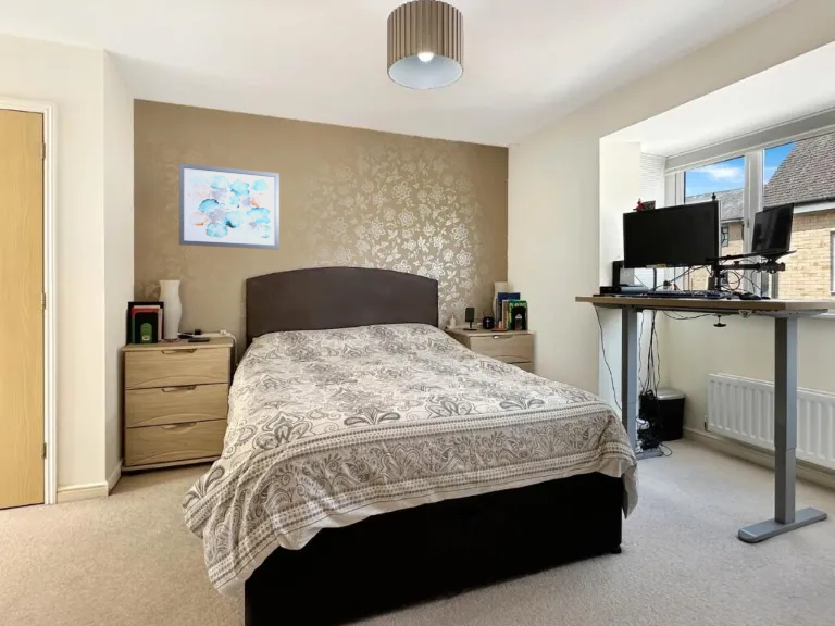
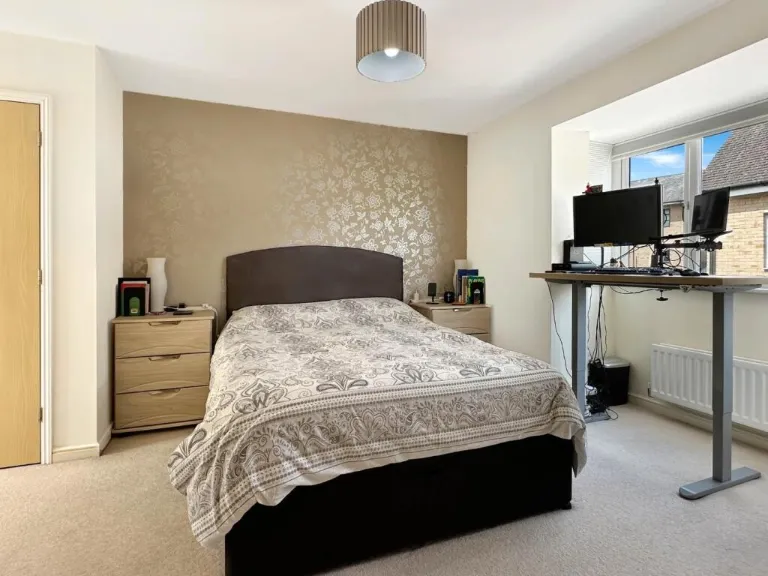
- wall art [178,162,281,251]
